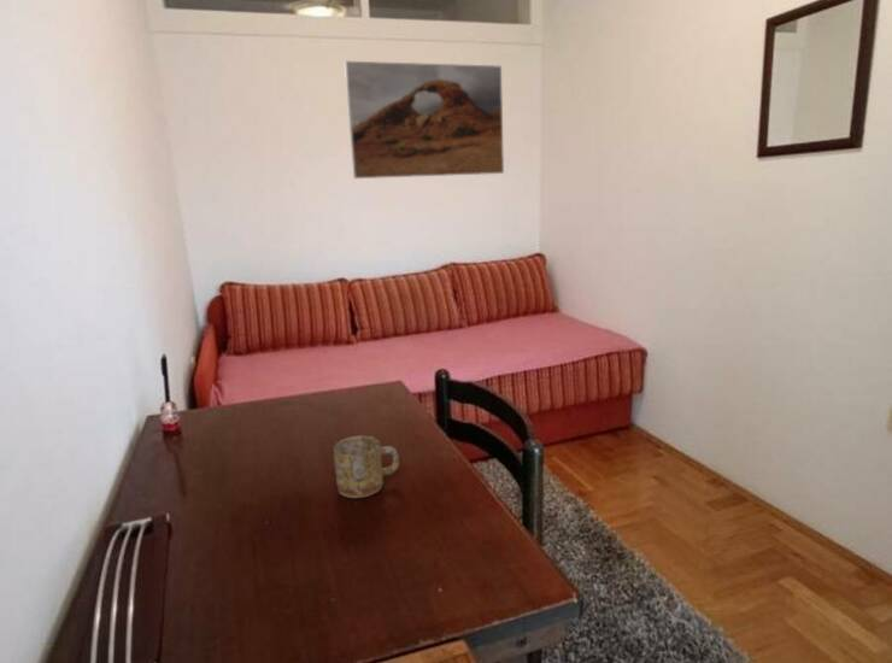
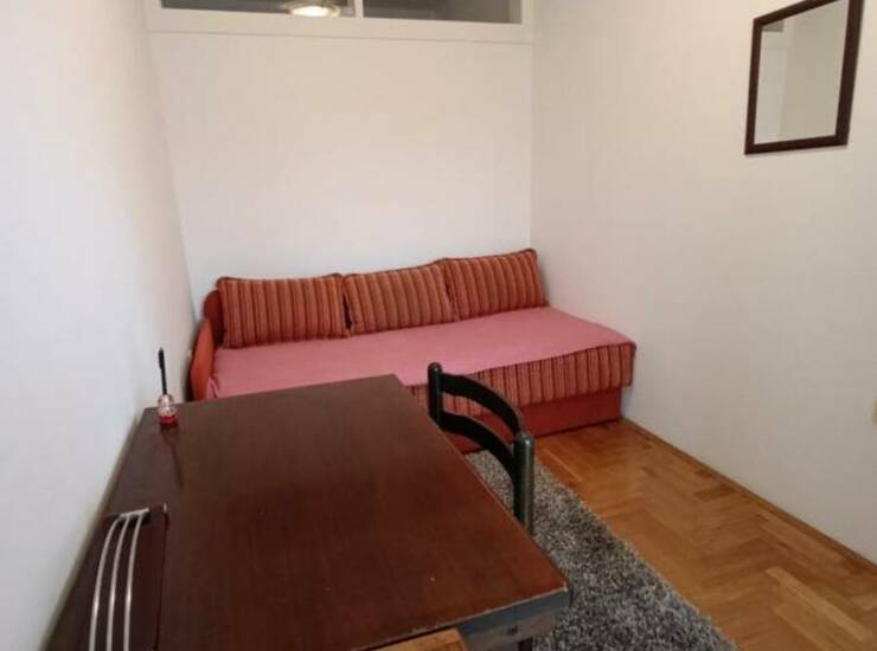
- mug [333,435,400,499]
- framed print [344,60,505,180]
